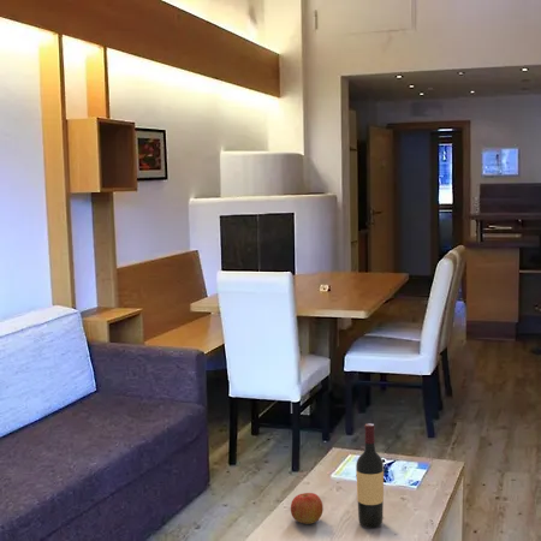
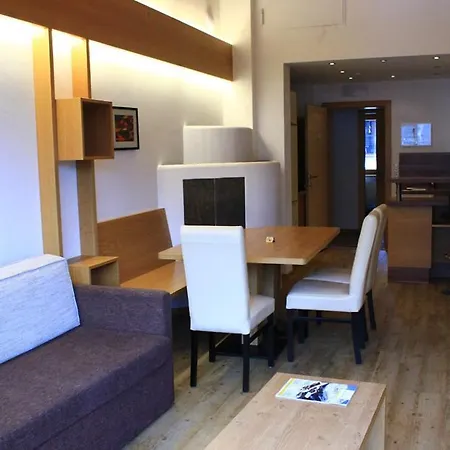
- apple [290,492,325,525]
- wine bottle [355,422,385,529]
